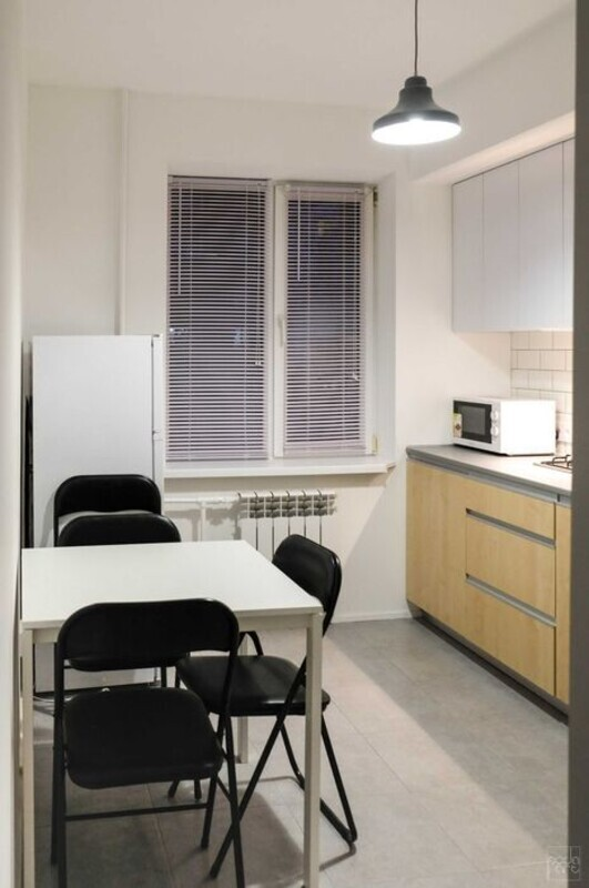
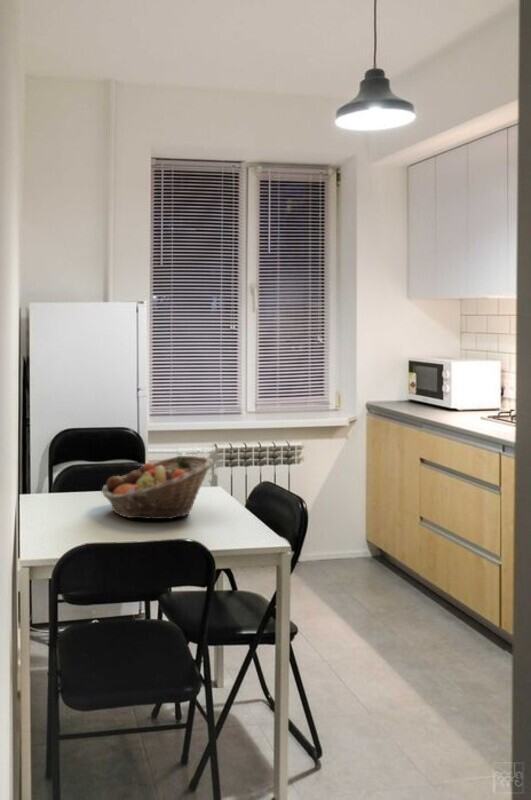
+ fruit basket [100,455,214,520]
